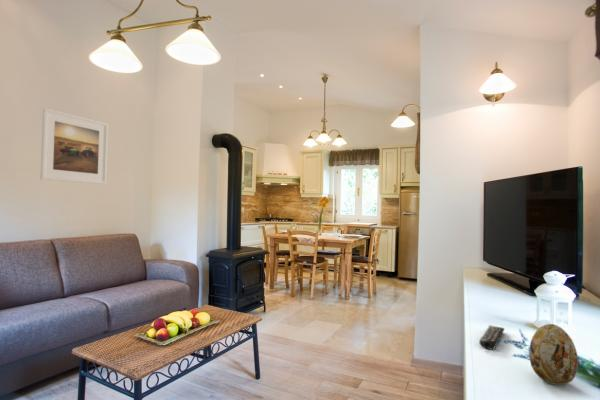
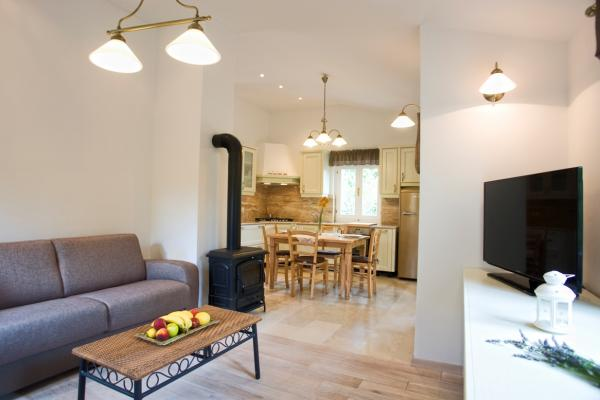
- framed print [39,107,109,185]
- remote control [478,324,505,350]
- decorative egg [528,323,579,386]
